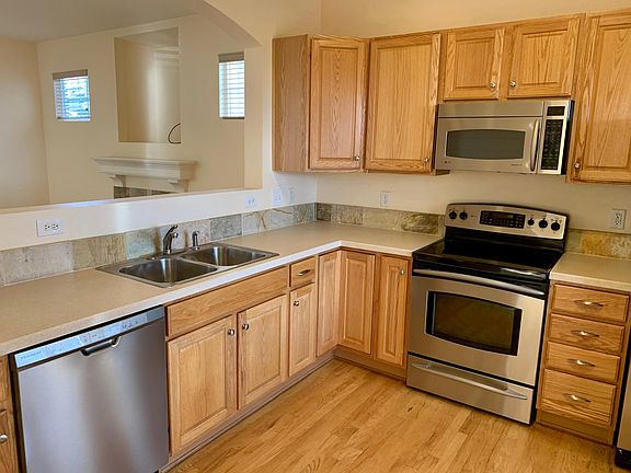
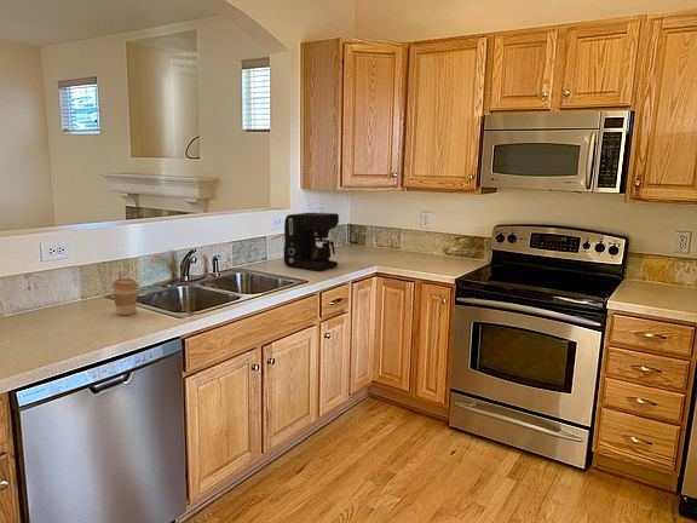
+ coffee cup [111,277,139,316]
+ coffee maker [283,212,340,271]
